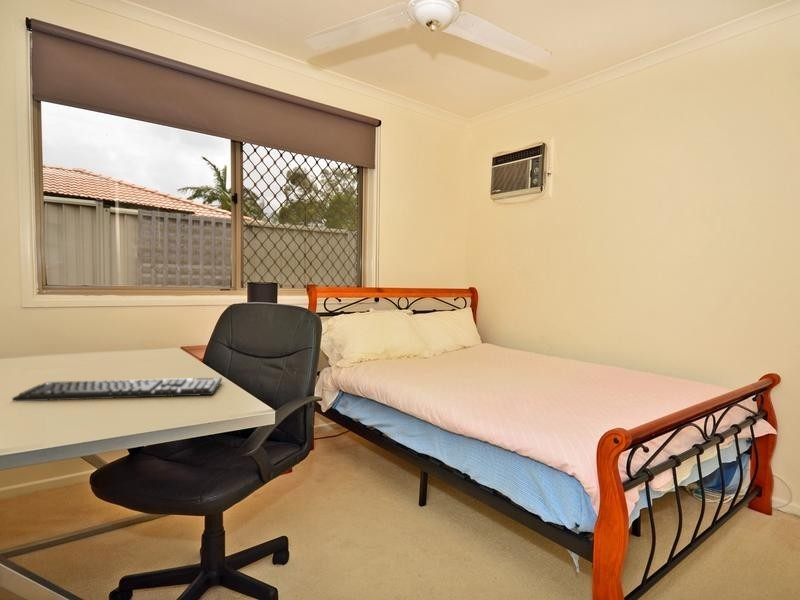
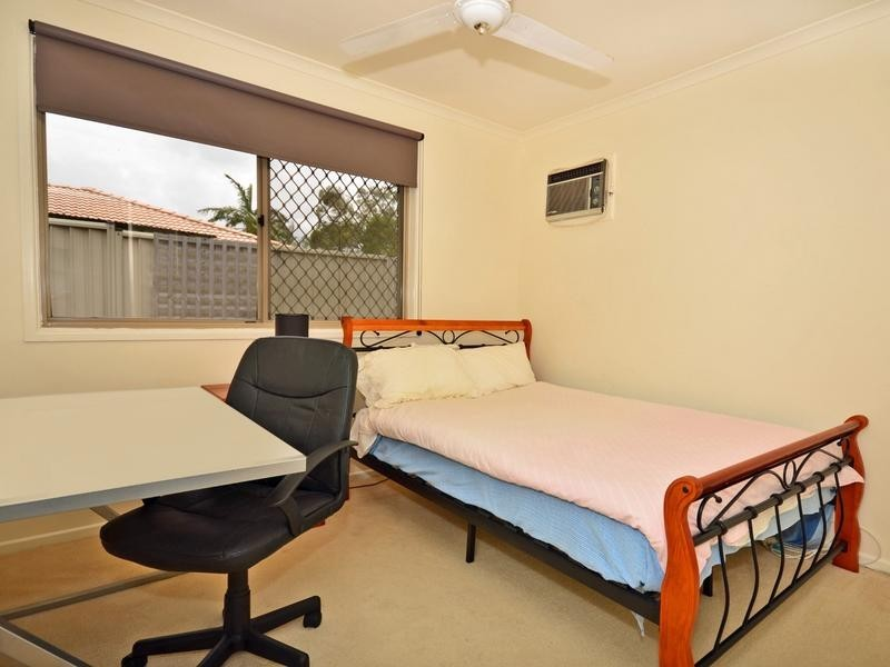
- keyboard [11,376,223,402]
